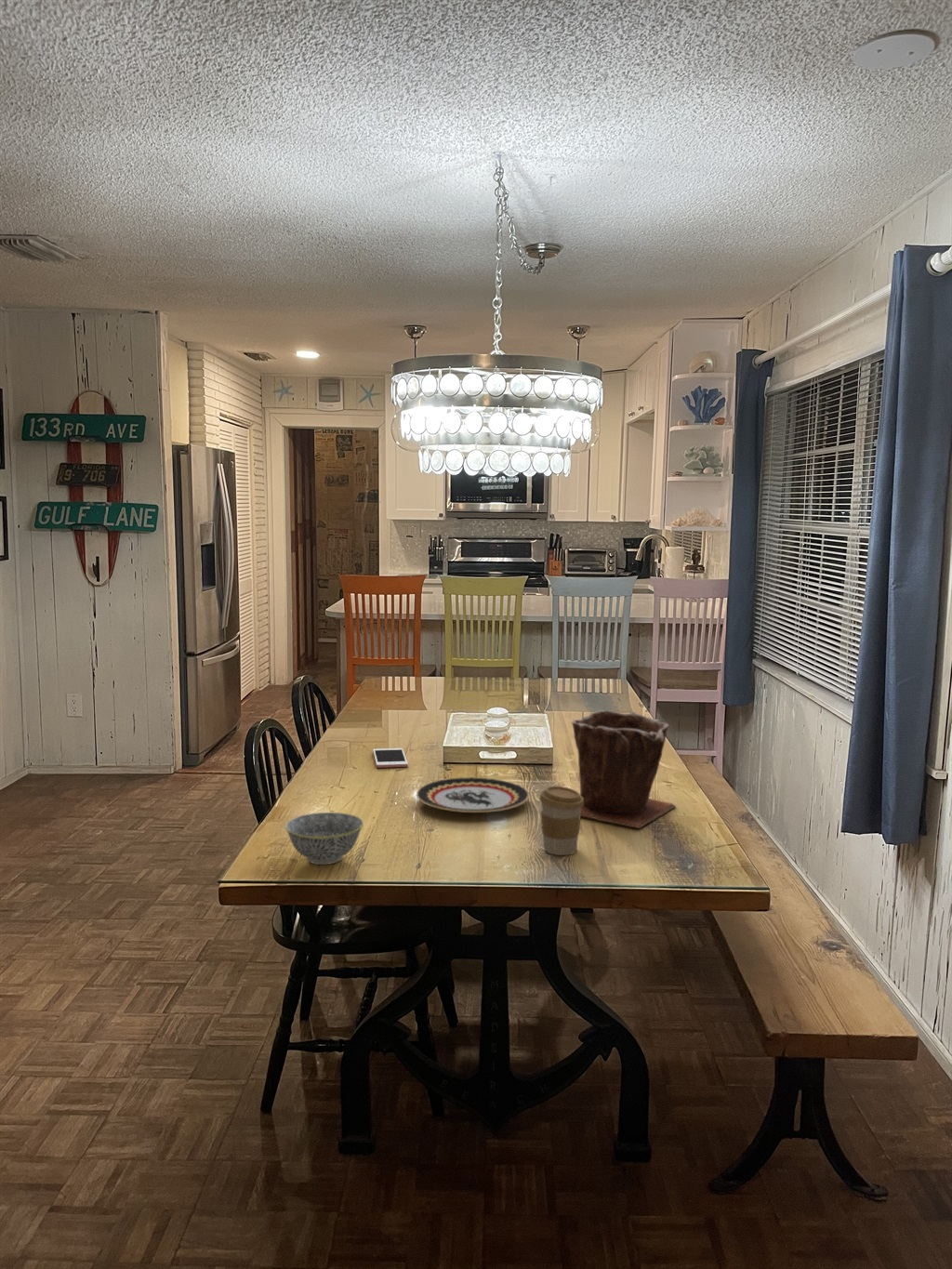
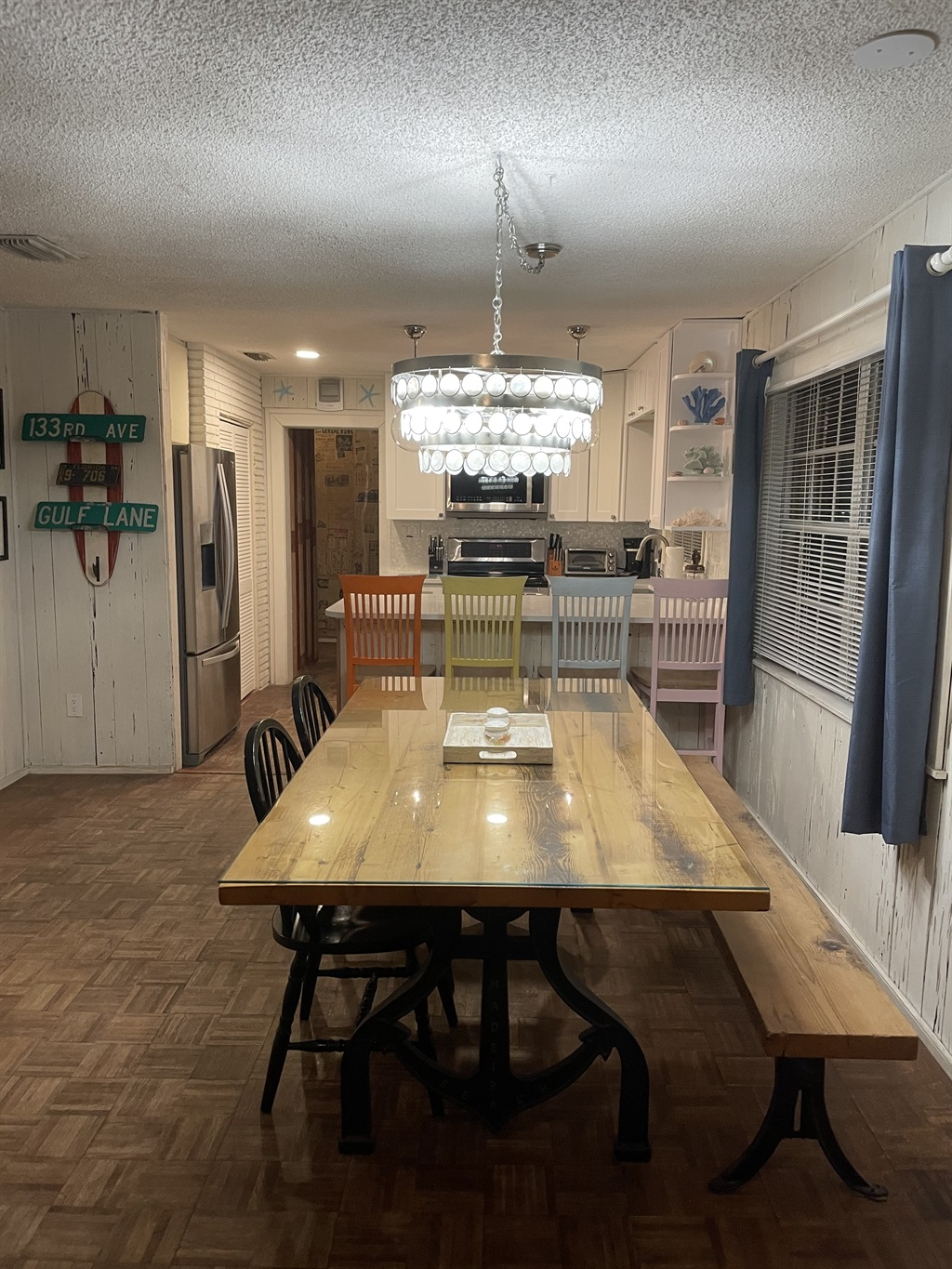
- cell phone [372,747,409,769]
- bowl [284,812,364,866]
- plate [416,776,531,813]
- plant pot [571,709,677,829]
- coffee cup [538,786,584,856]
